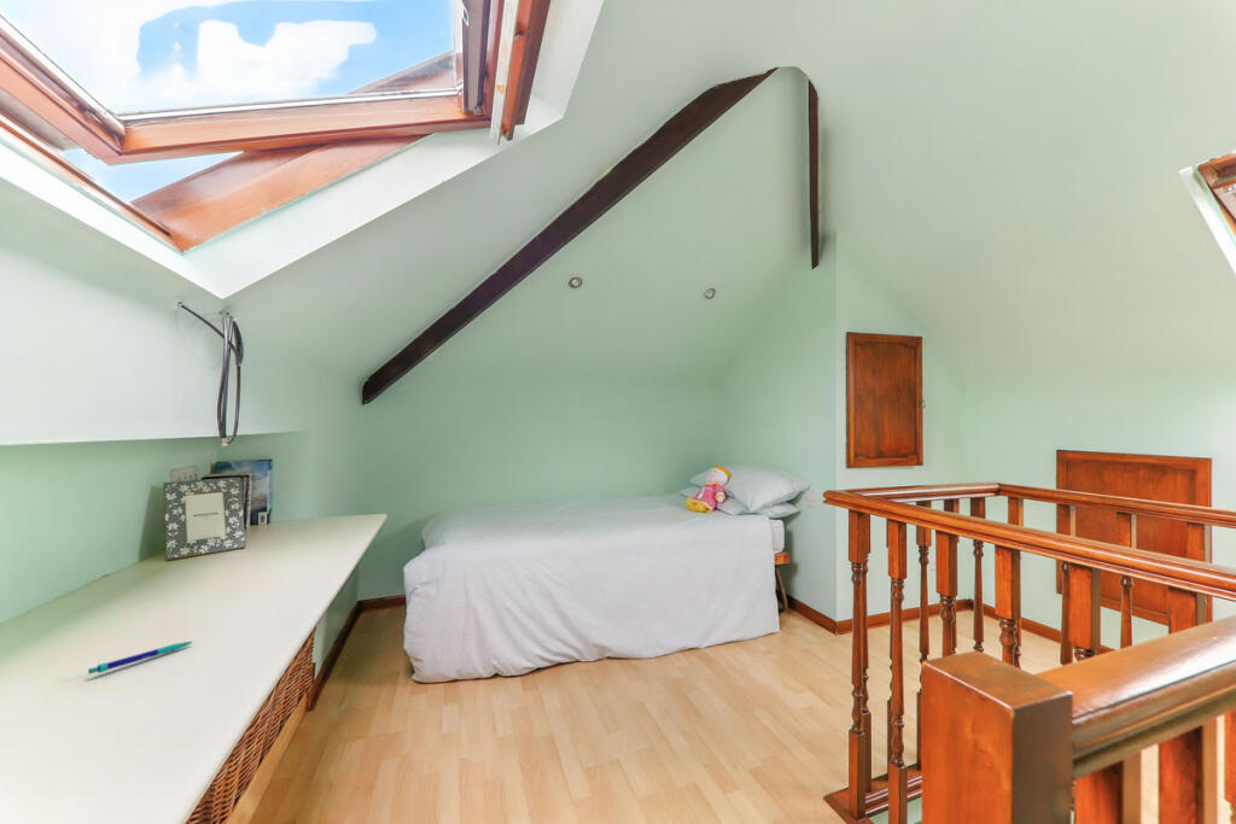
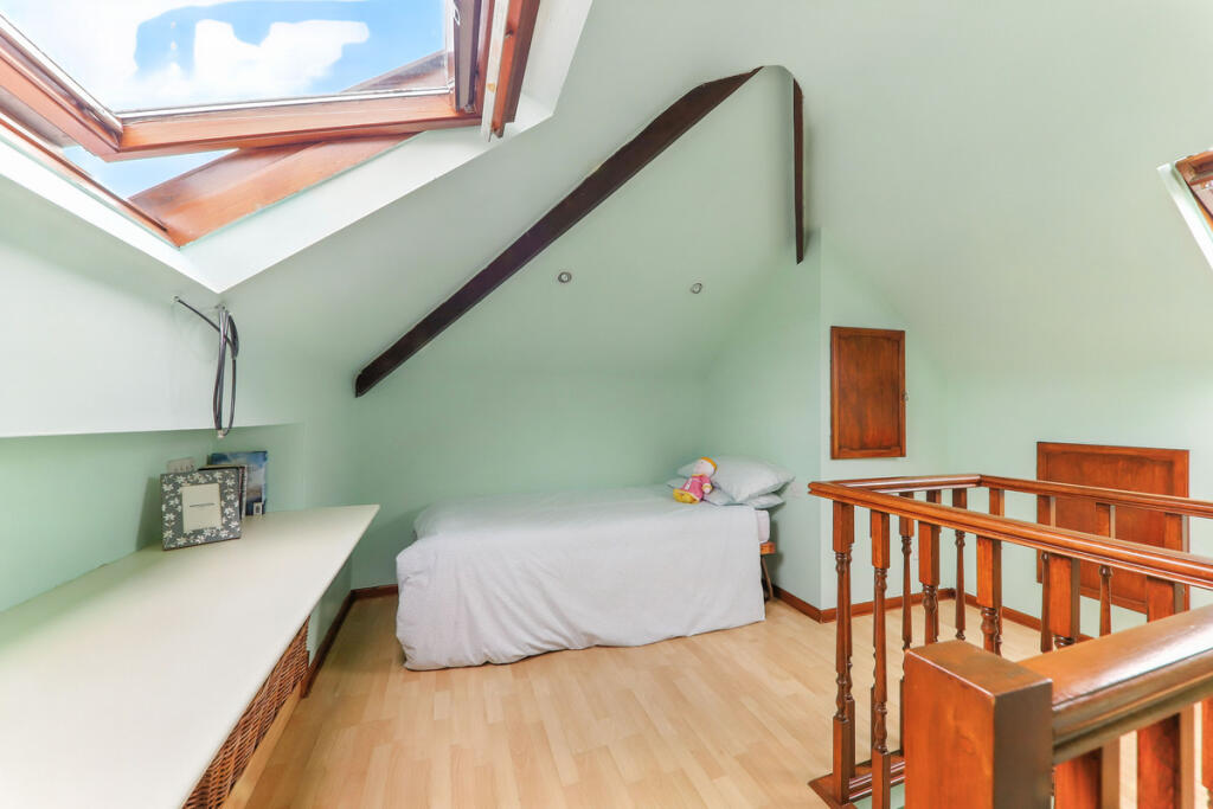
- pen [87,641,194,676]
